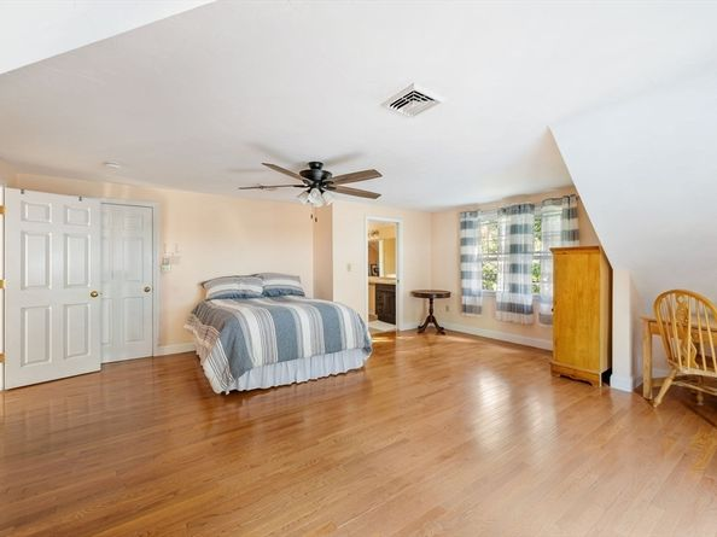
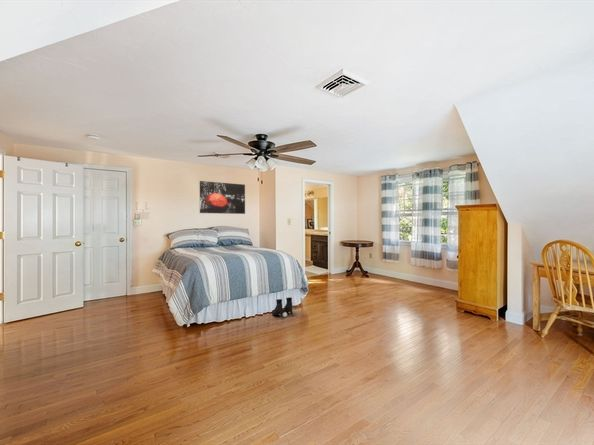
+ wall art [199,180,246,215]
+ boots [271,296,294,318]
